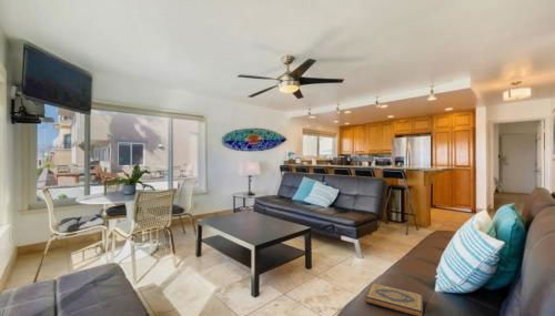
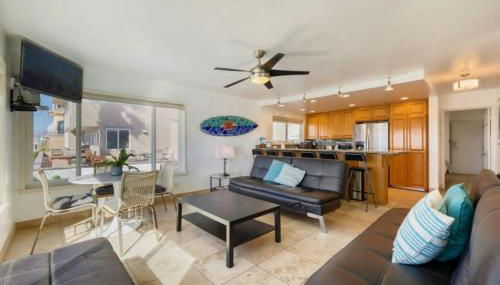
- hardback book [364,282,424,316]
